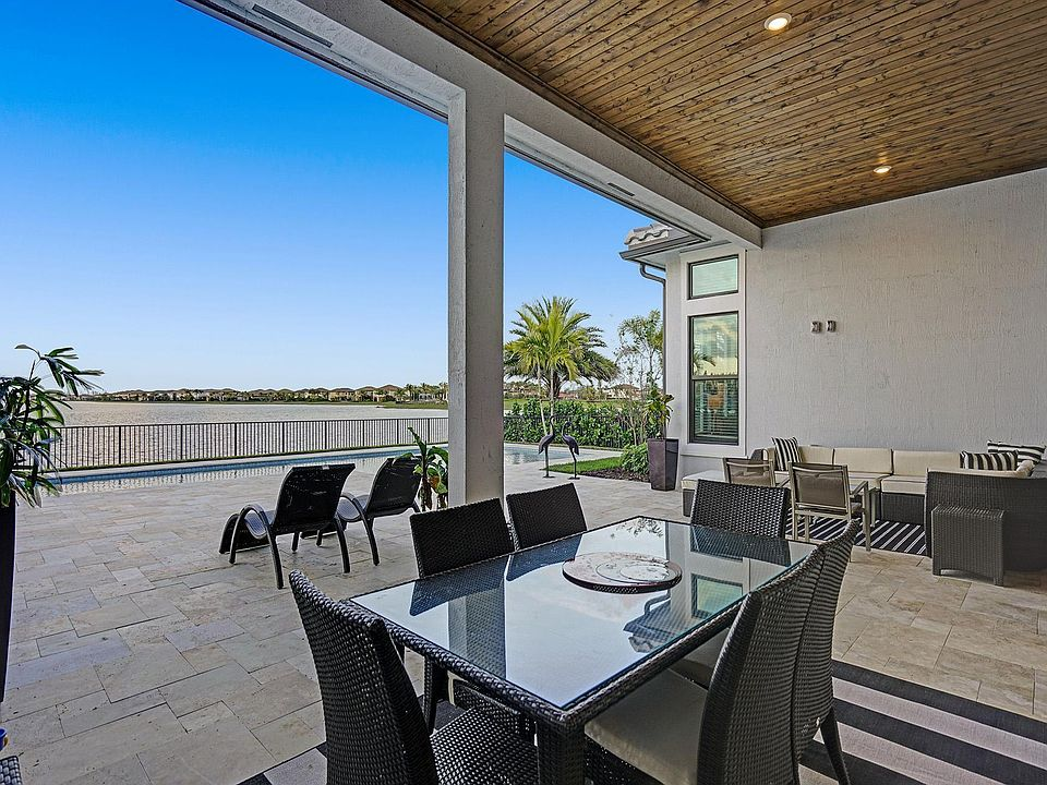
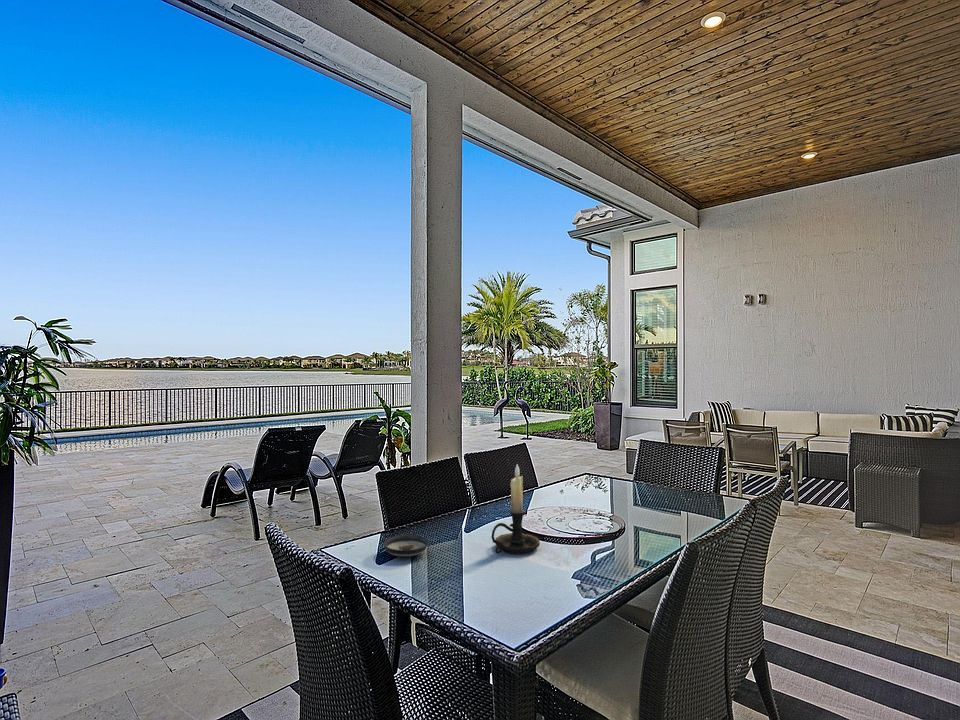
+ saucer [382,534,431,558]
+ candle holder [491,463,541,555]
